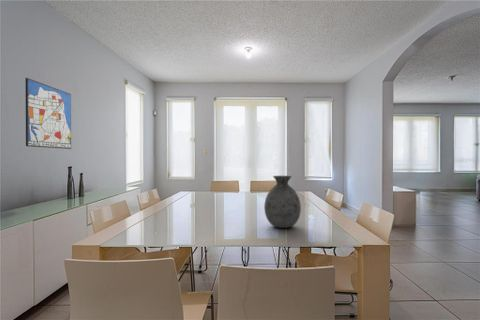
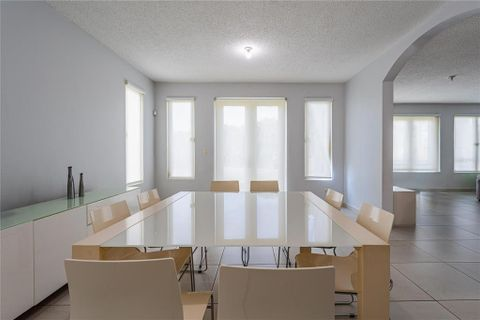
- vase [263,175,302,229]
- wall art [25,77,72,150]
